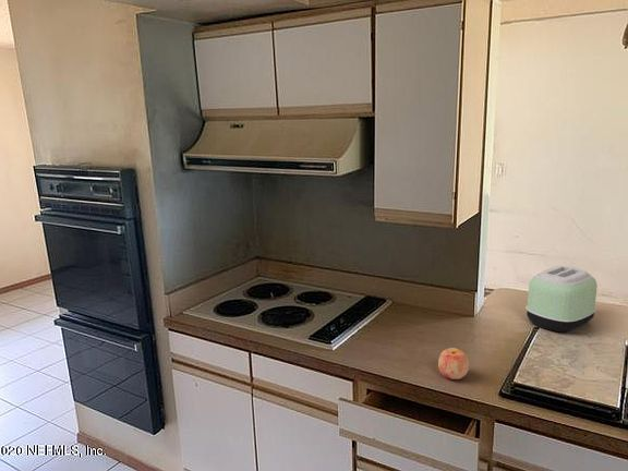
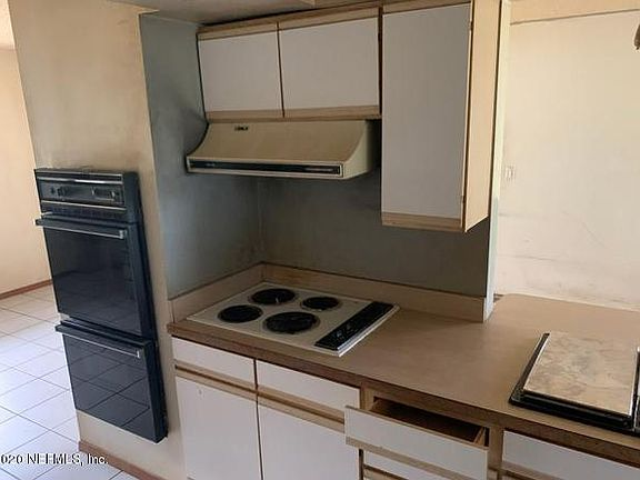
- toaster [524,265,599,334]
- apple [437,347,470,381]
